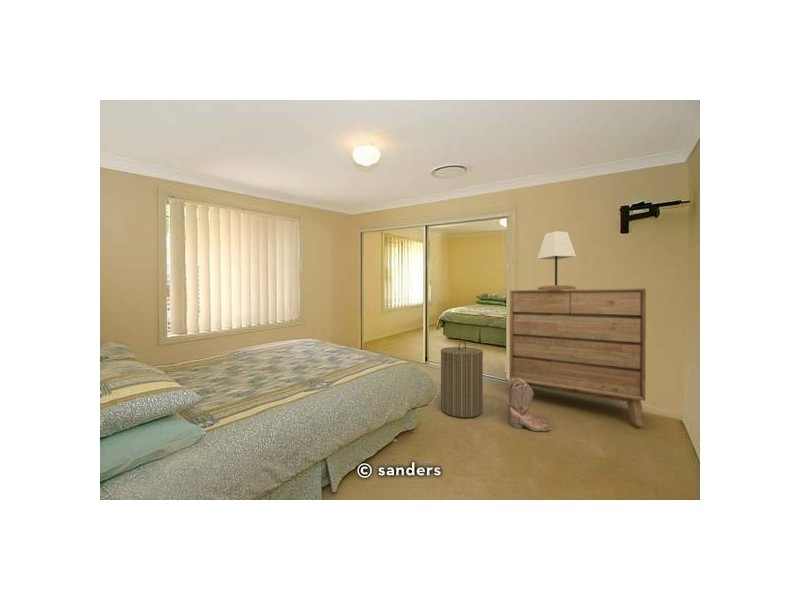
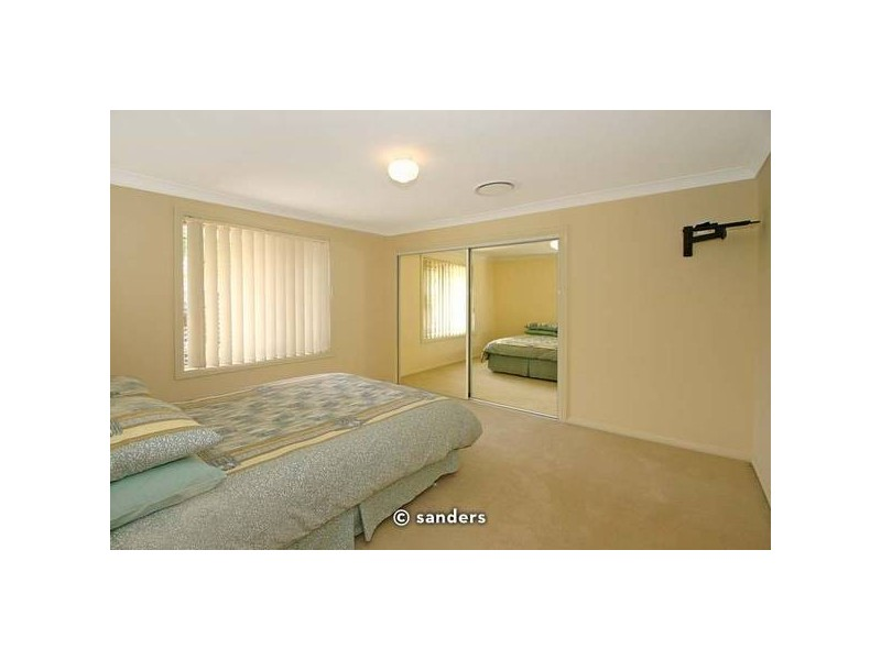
- boots [507,378,551,432]
- laundry hamper [440,339,484,418]
- dresser [509,287,647,427]
- lamp [536,230,577,290]
